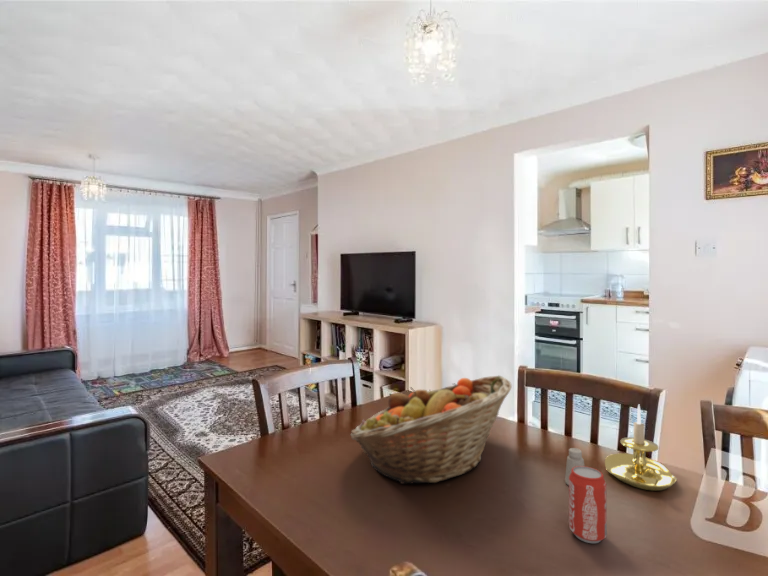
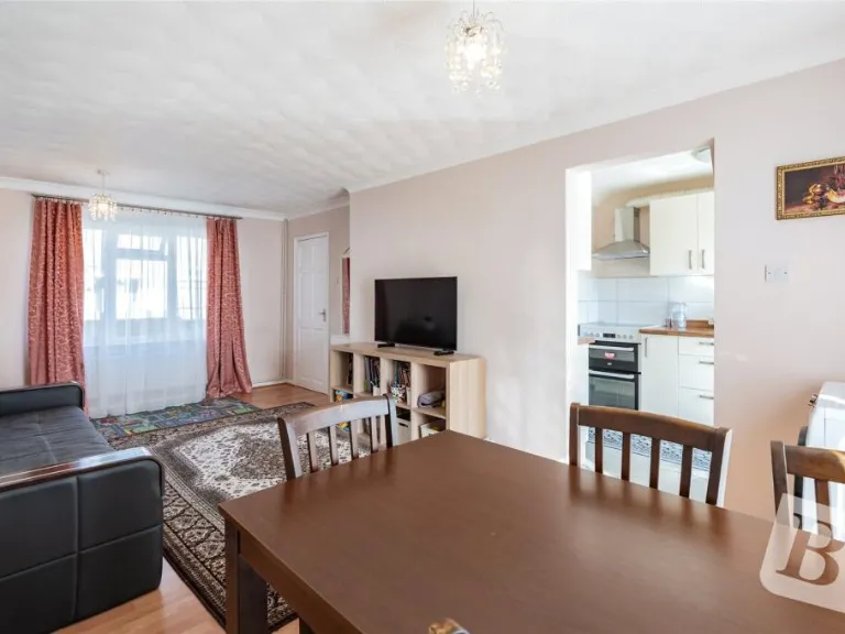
- beverage can [568,465,608,544]
- fruit basket [350,375,513,485]
- candle holder [604,403,678,492]
- saltshaker [564,447,585,486]
